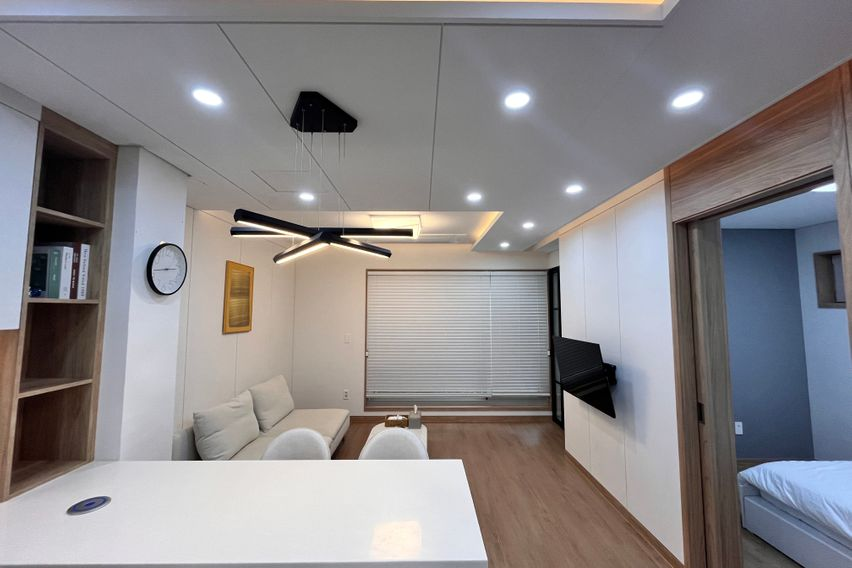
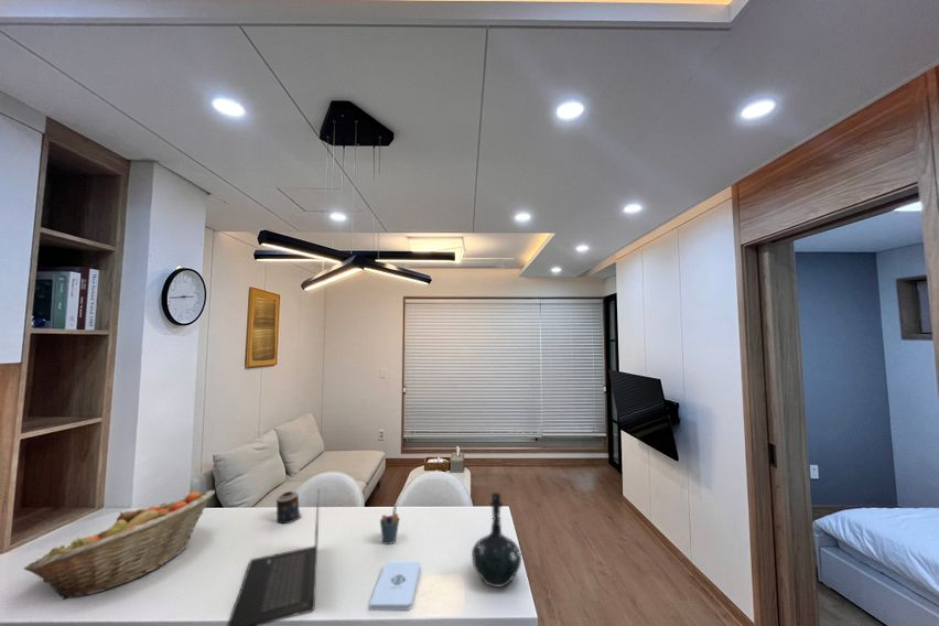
+ candle [276,490,303,525]
+ laptop [226,488,321,626]
+ bottle [471,492,522,587]
+ fruit basket [23,489,216,601]
+ pen holder [379,504,400,546]
+ notepad [368,561,421,612]
